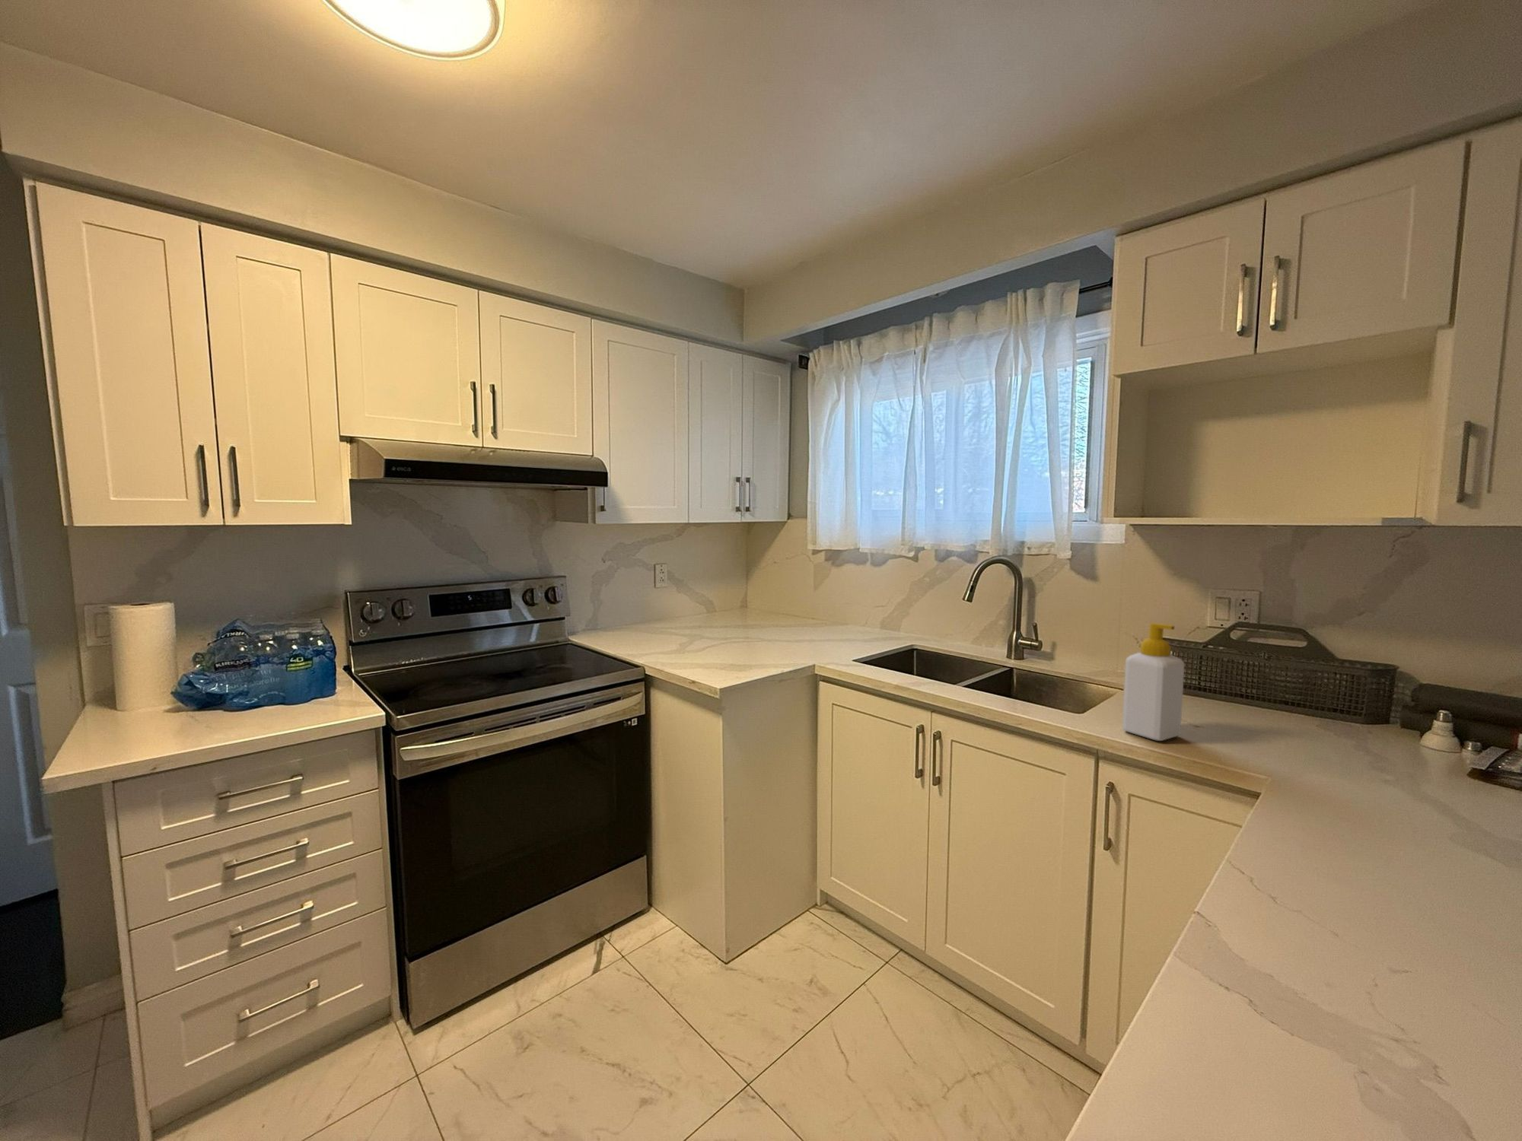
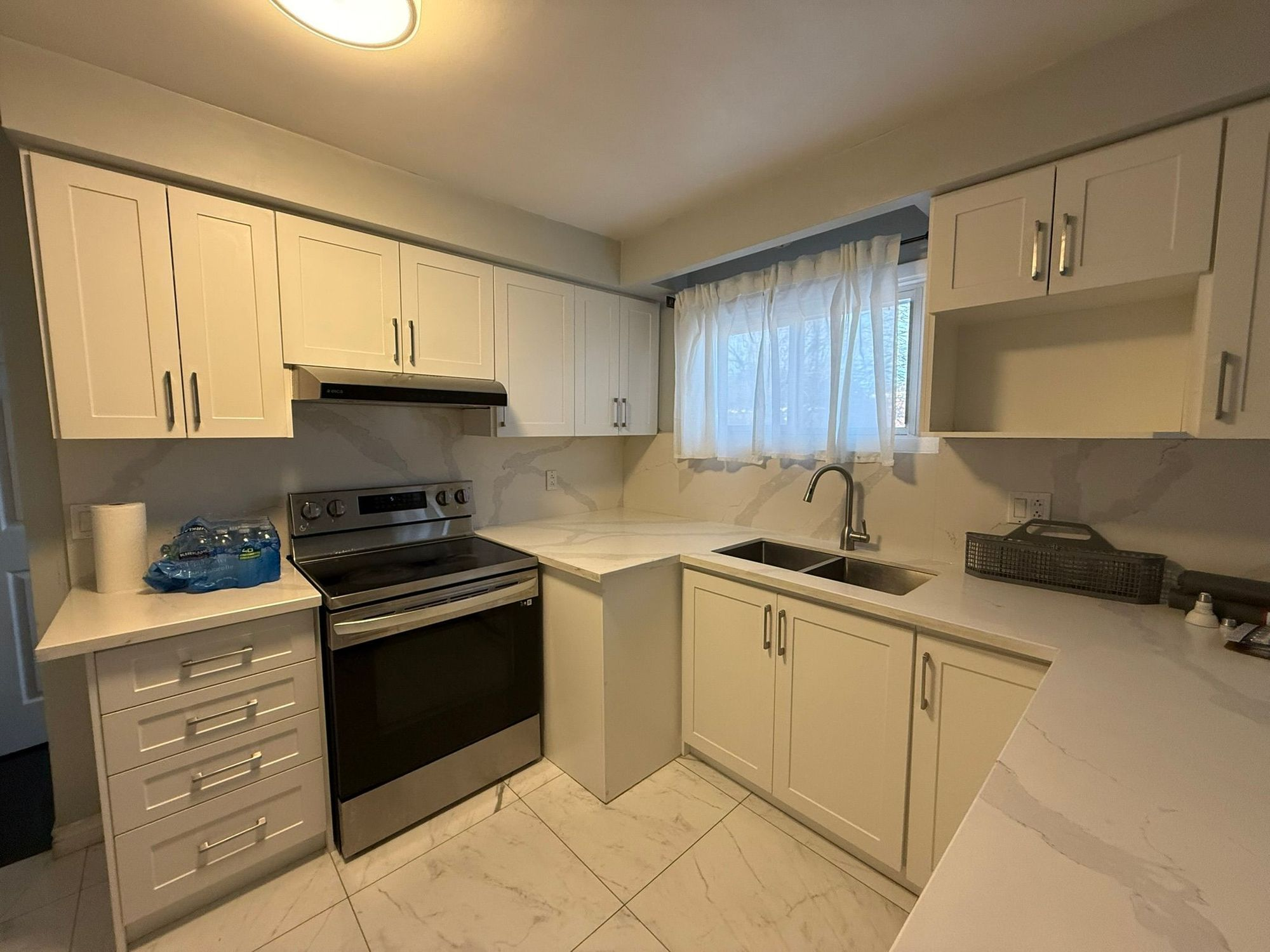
- soap bottle [1122,622,1185,742]
